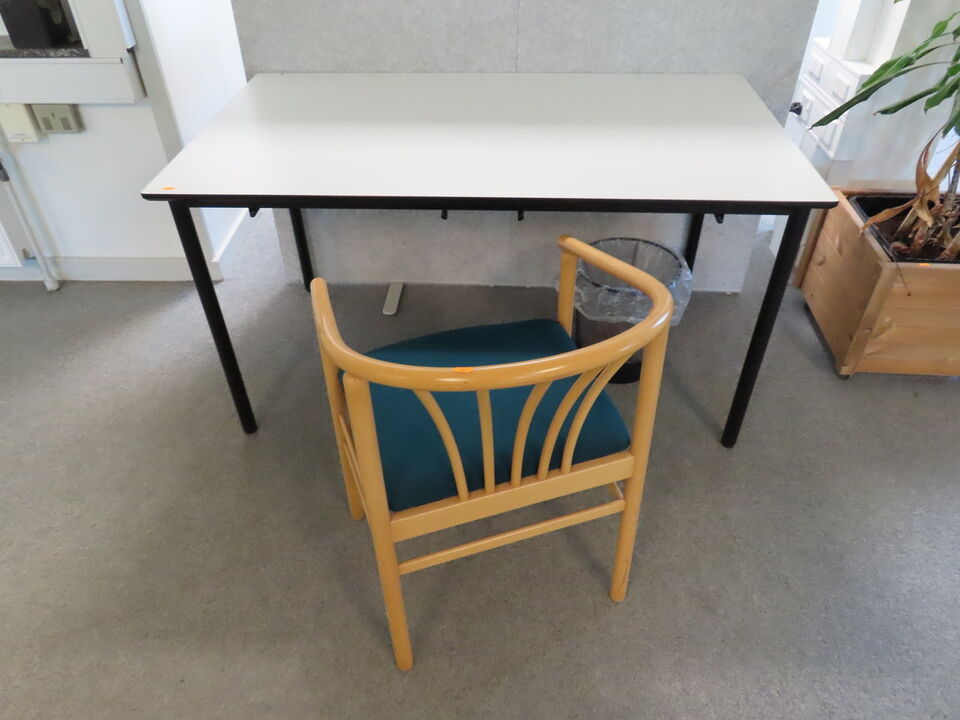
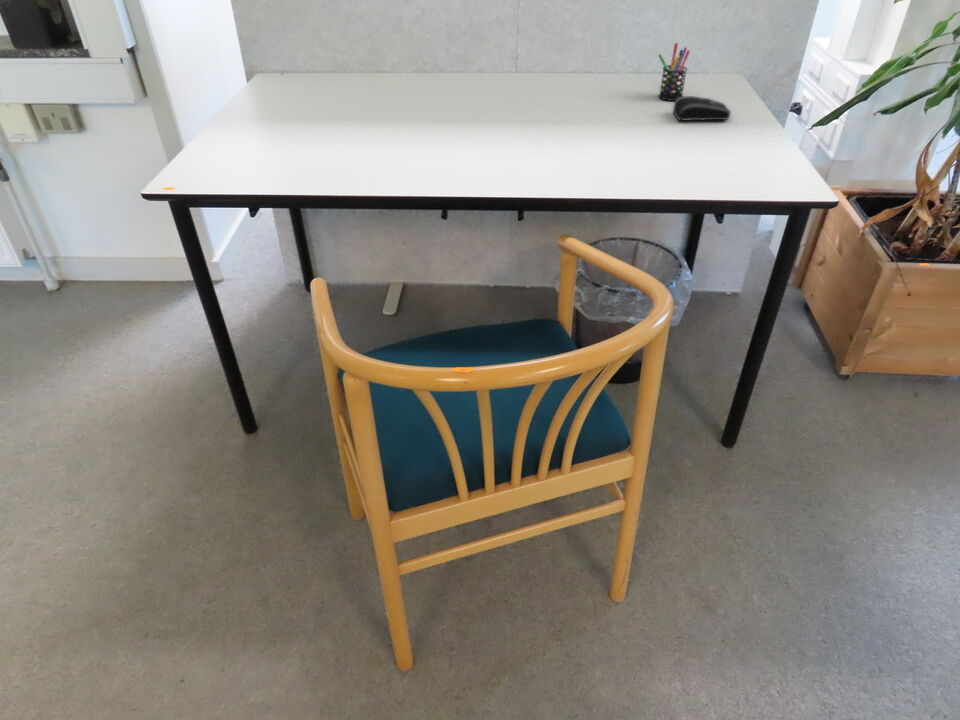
+ pen holder [657,42,691,102]
+ computer mouse [672,95,732,122]
